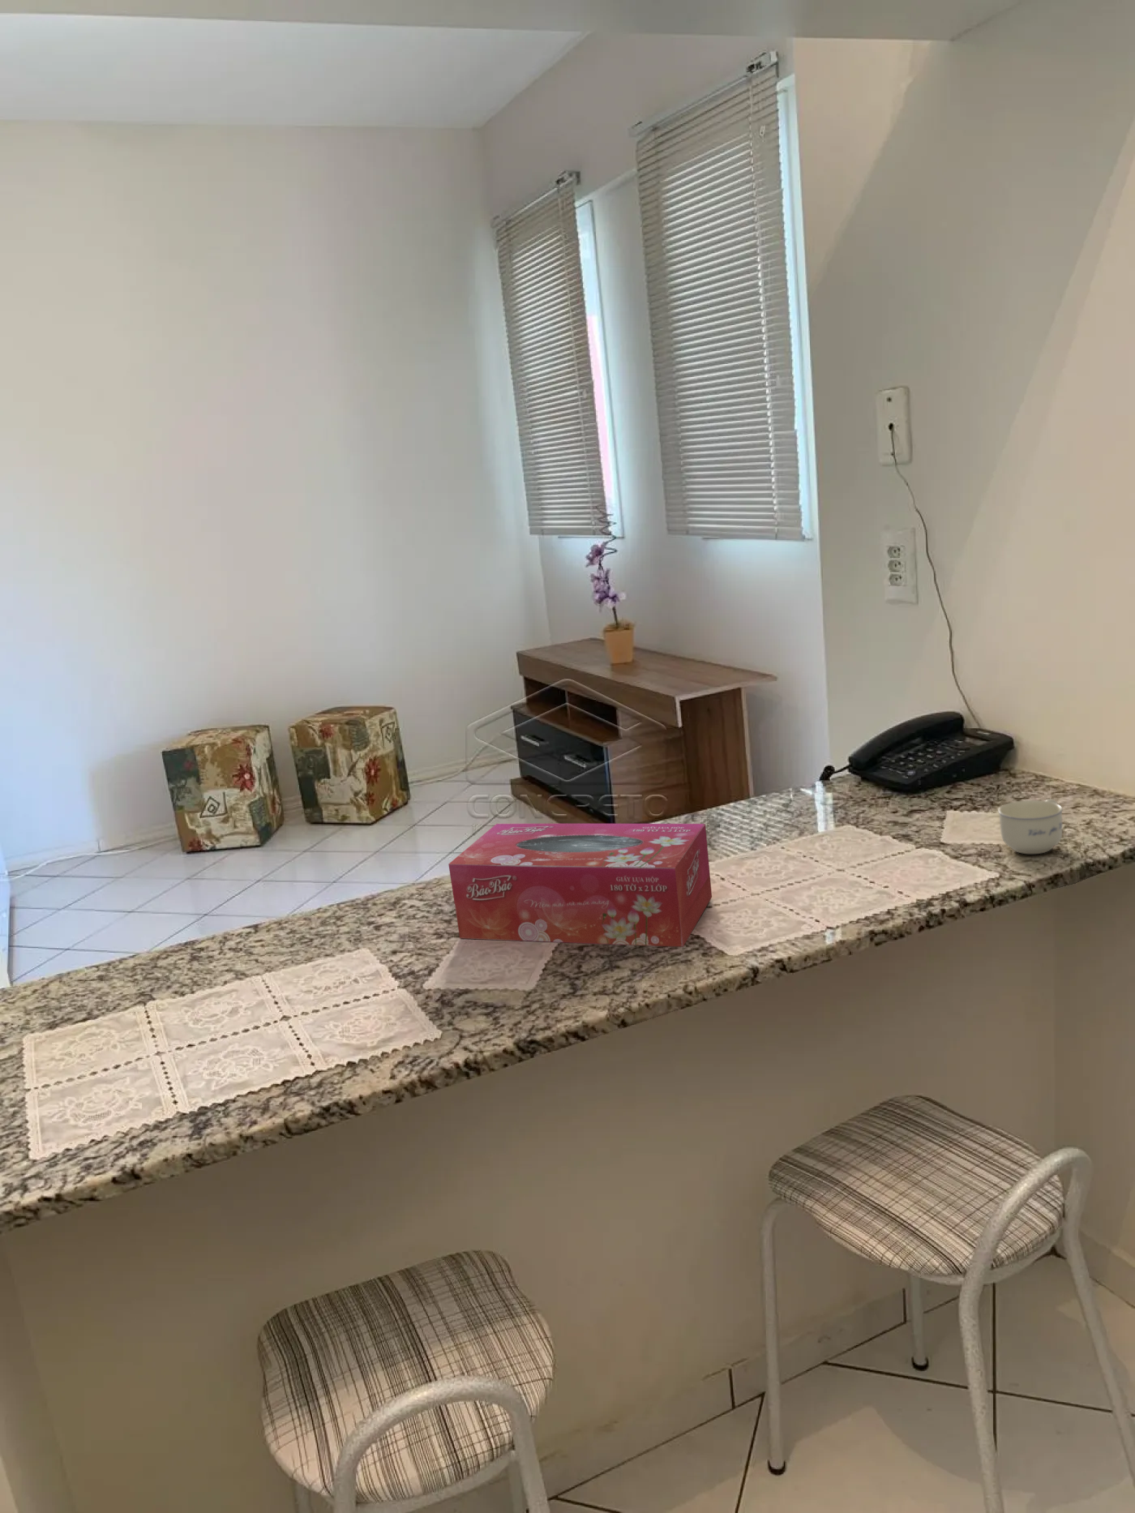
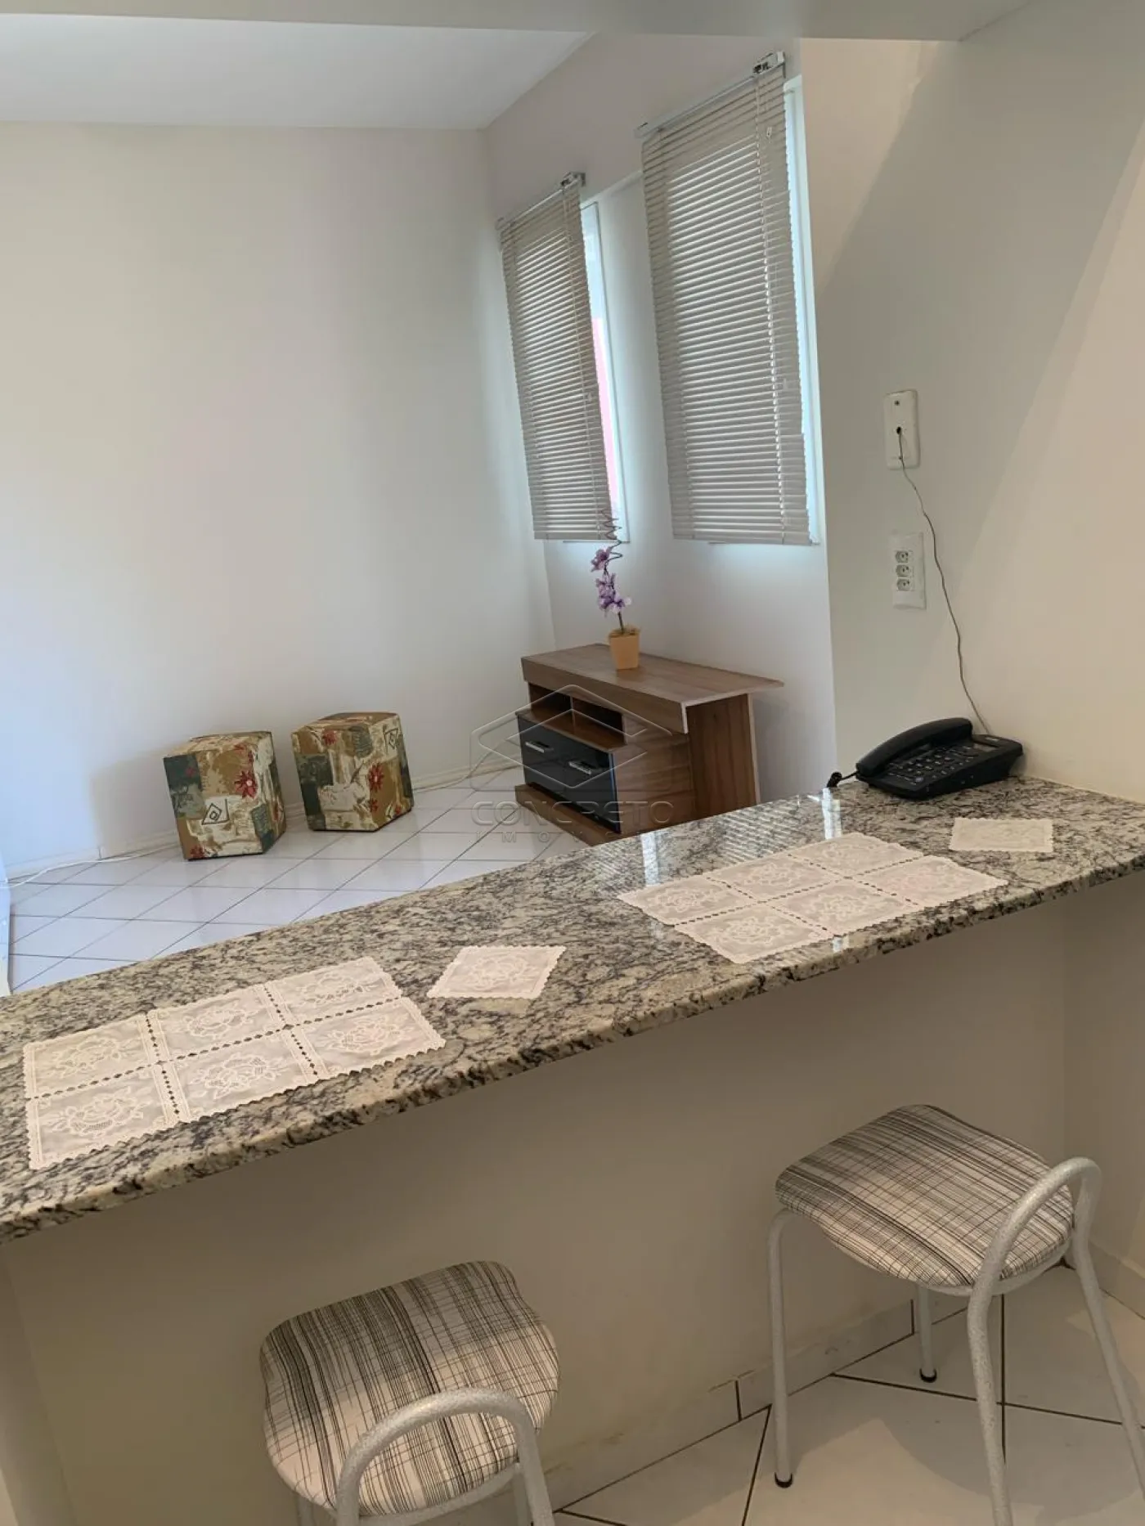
- tissue box [447,823,713,948]
- cup [997,798,1063,855]
